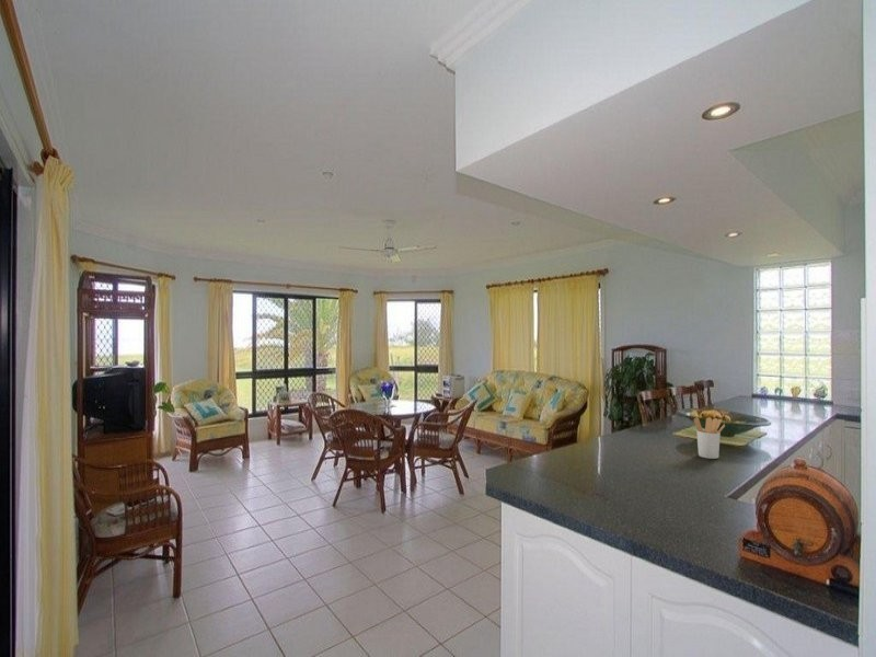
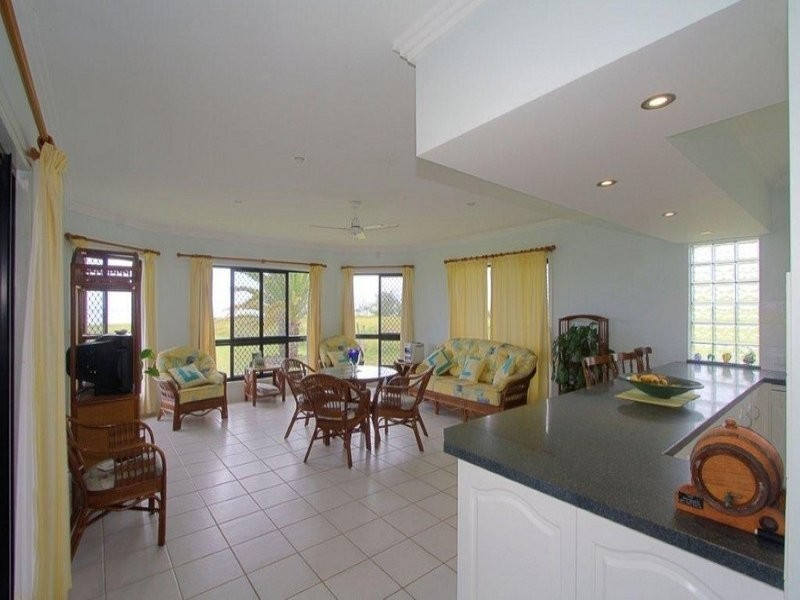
- utensil holder [693,416,726,460]
